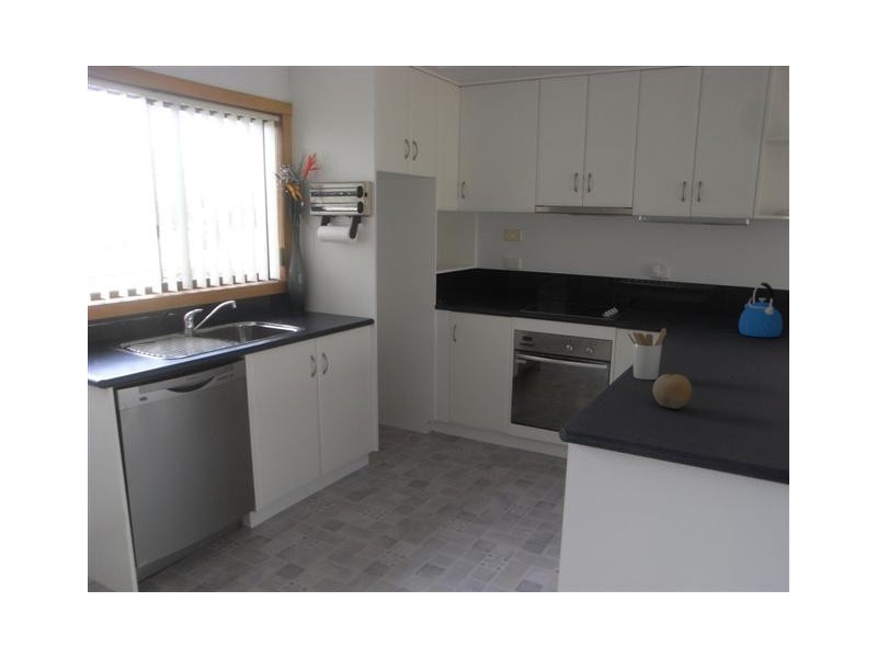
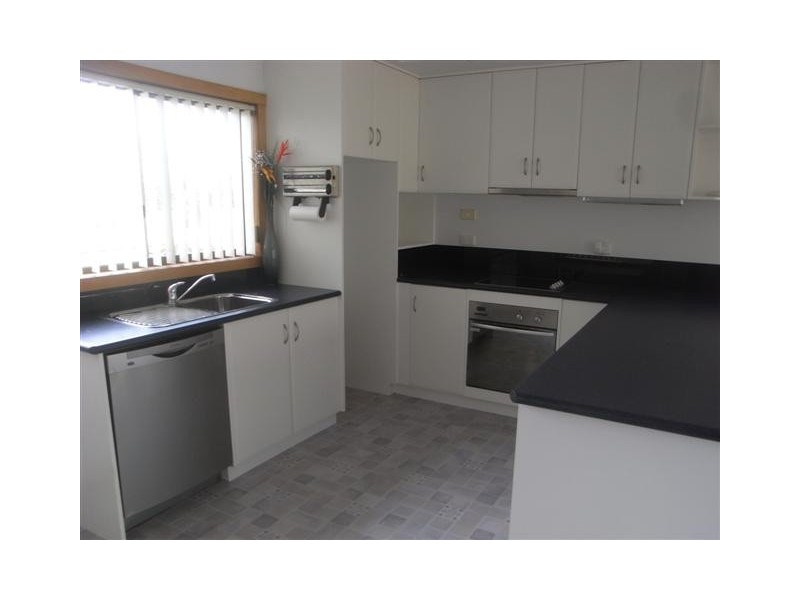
- kettle [738,282,784,339]
- fruit [652,373,693,410]
- utensil holder [626,327,668,381]
